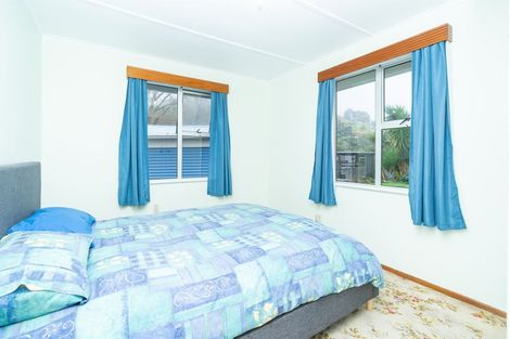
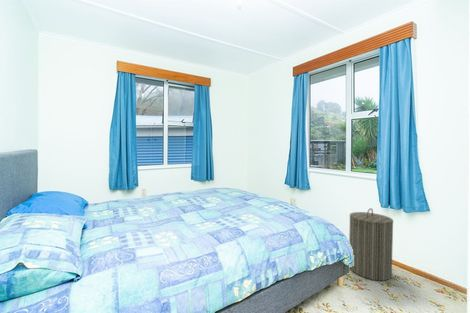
+ laundry hamper [348,207,394,282]
